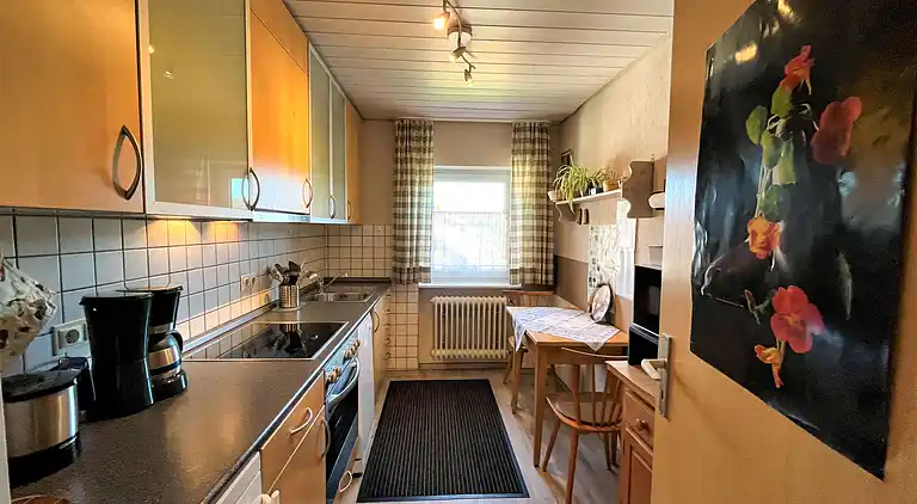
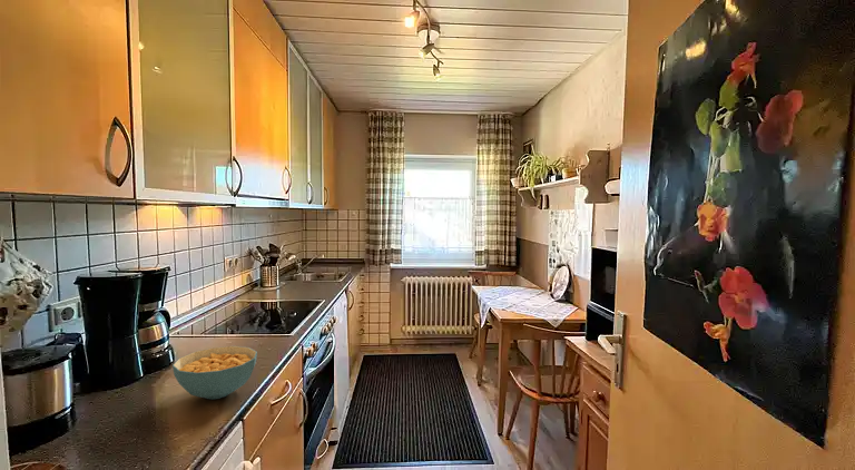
+ cereal bowl [171,345,258,400]
